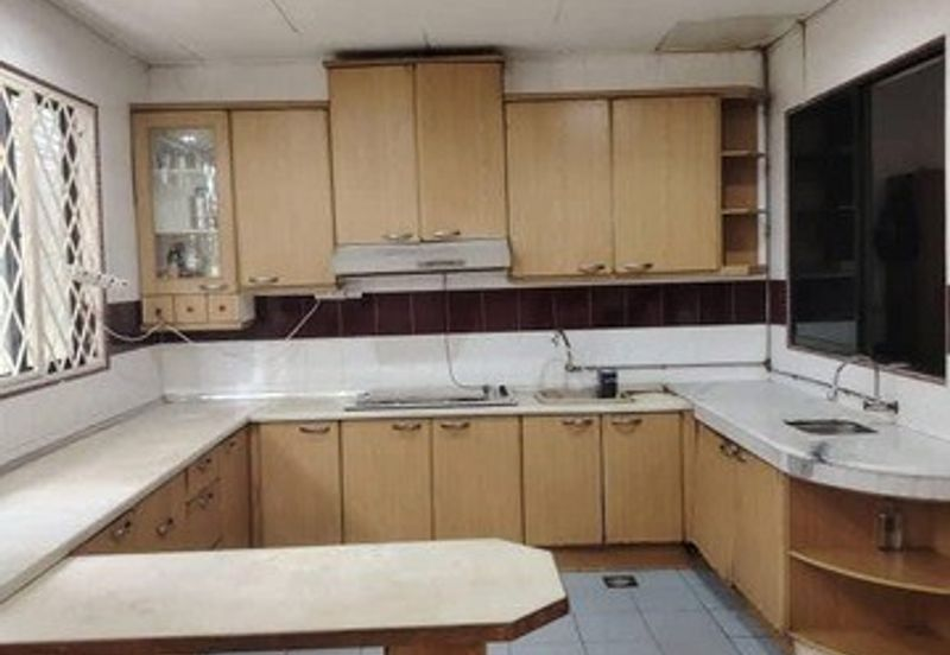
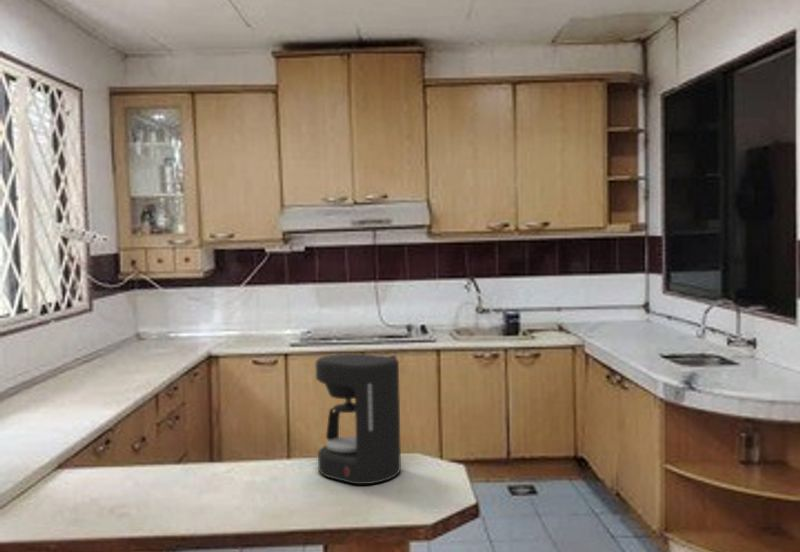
+ coffee maker [315,353,402,485]
